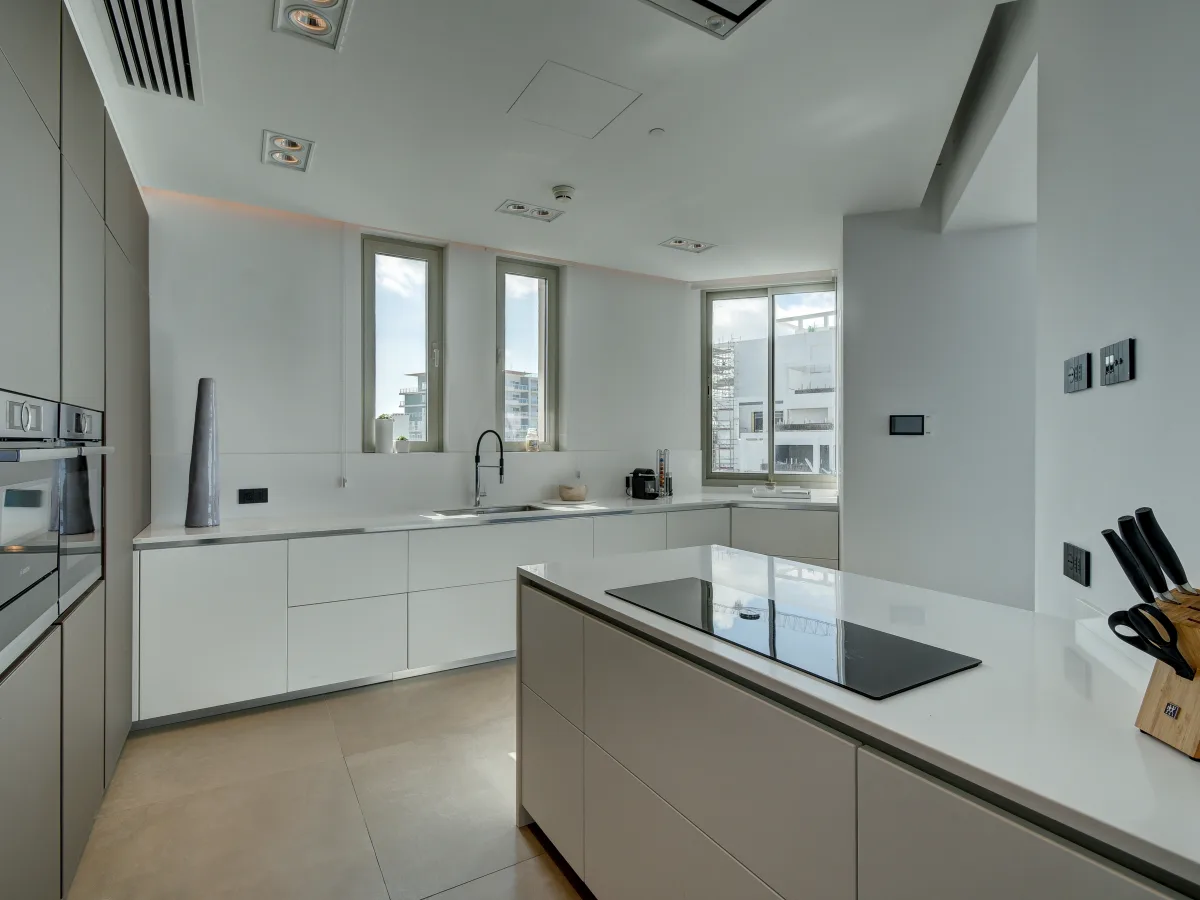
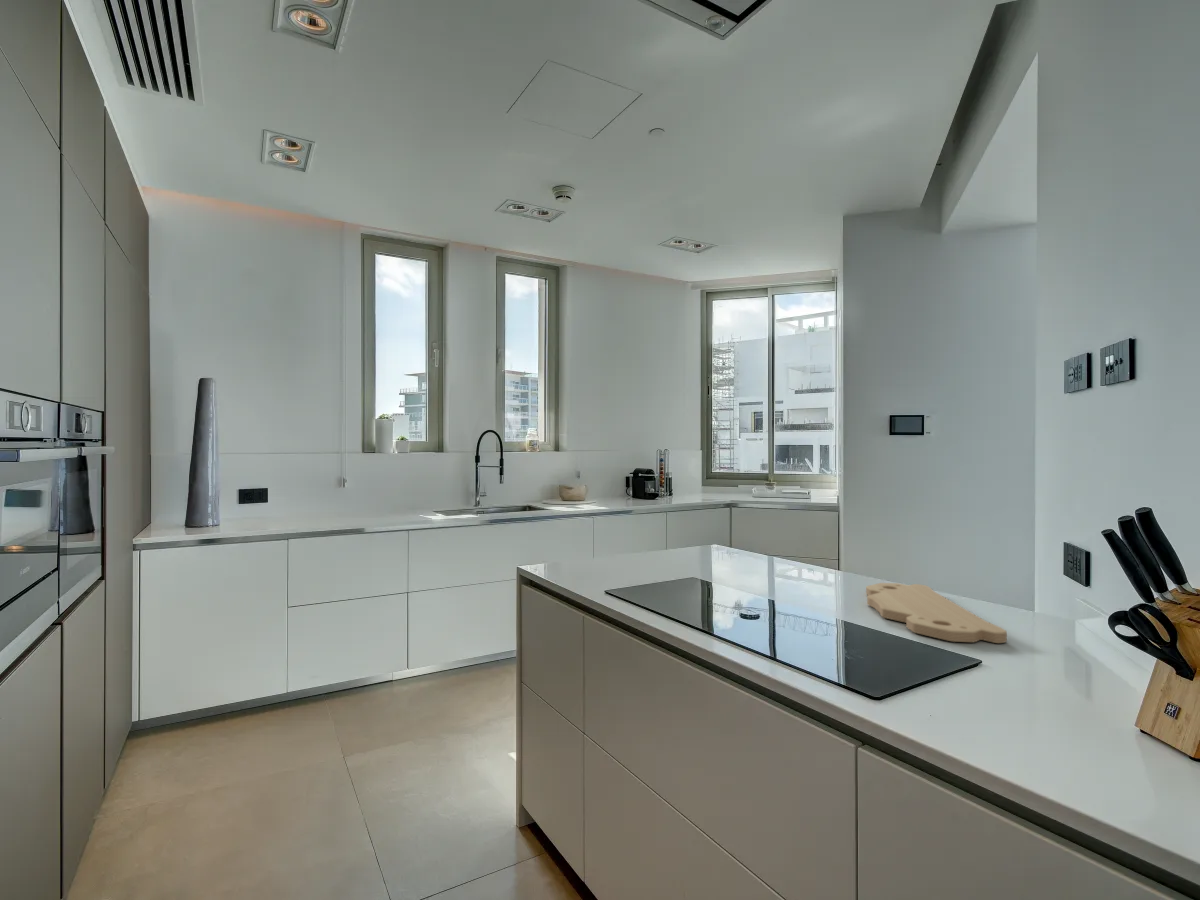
+ cutting board [865,582,1008,644]
